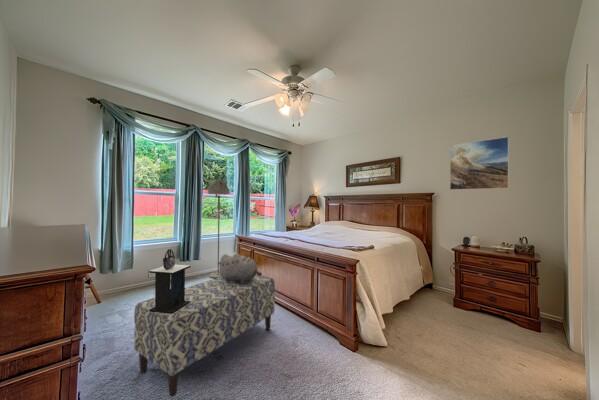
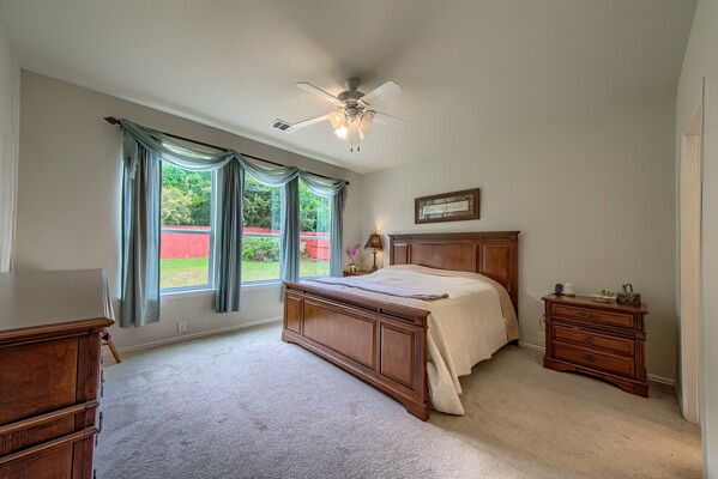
- bench [133,274,276,397]
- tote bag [148,248,192,314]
- floor lamp [207,179,231,279]
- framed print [449,136,510,191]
- plush toy [216,253,263,283]
